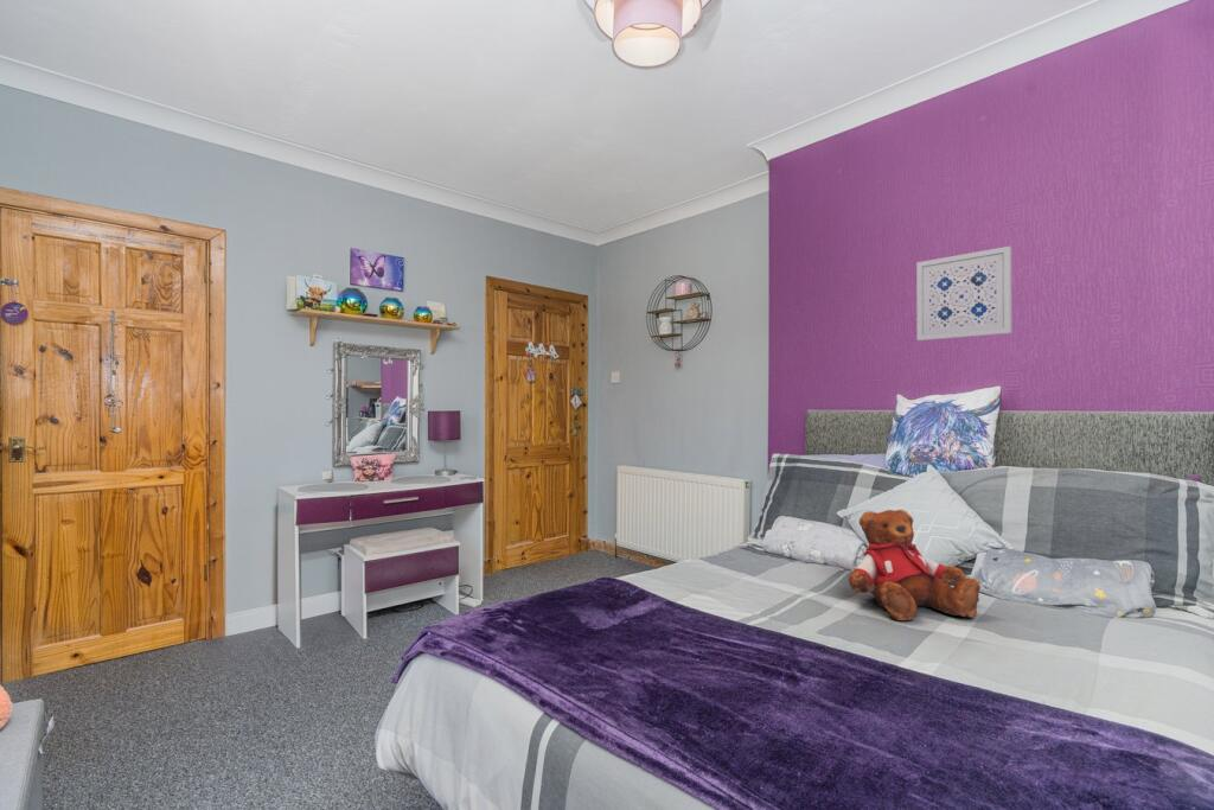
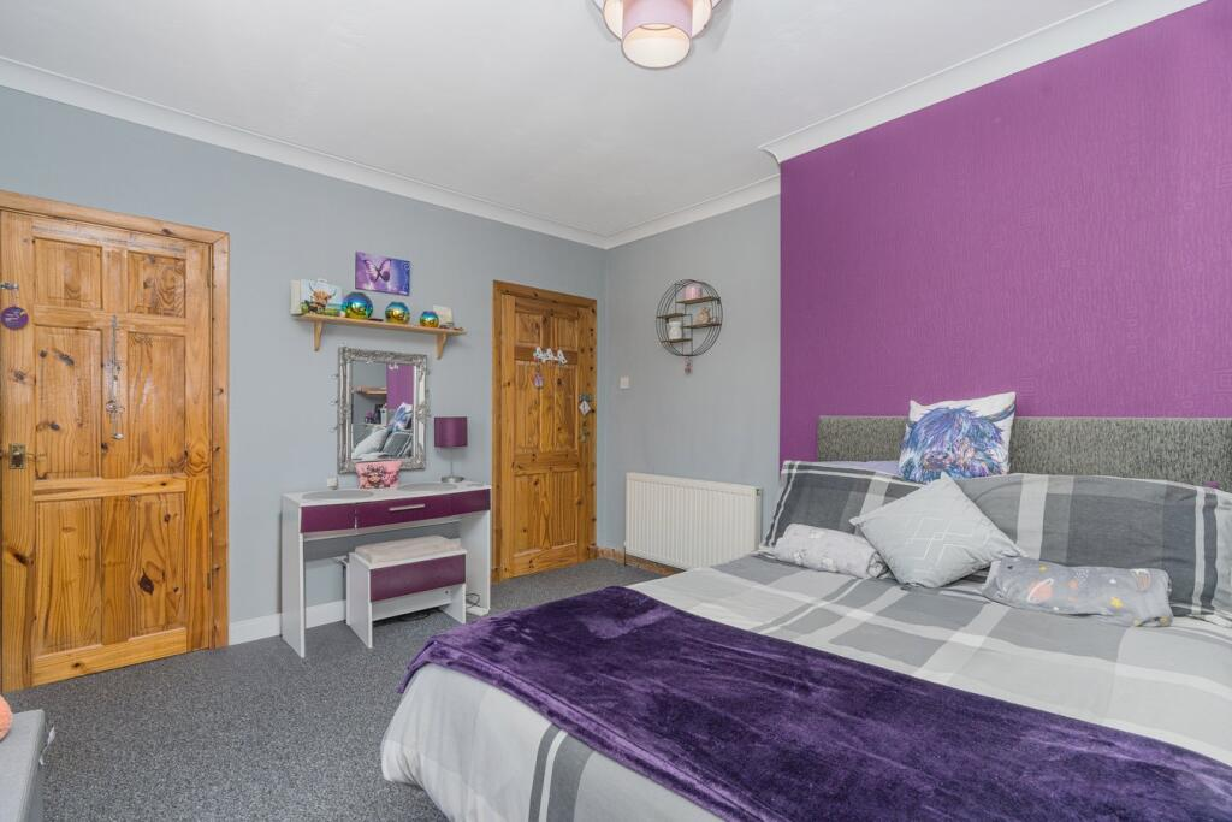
- teddy bear [848,509,982,621]
- wall art [915,245,1014,342]
